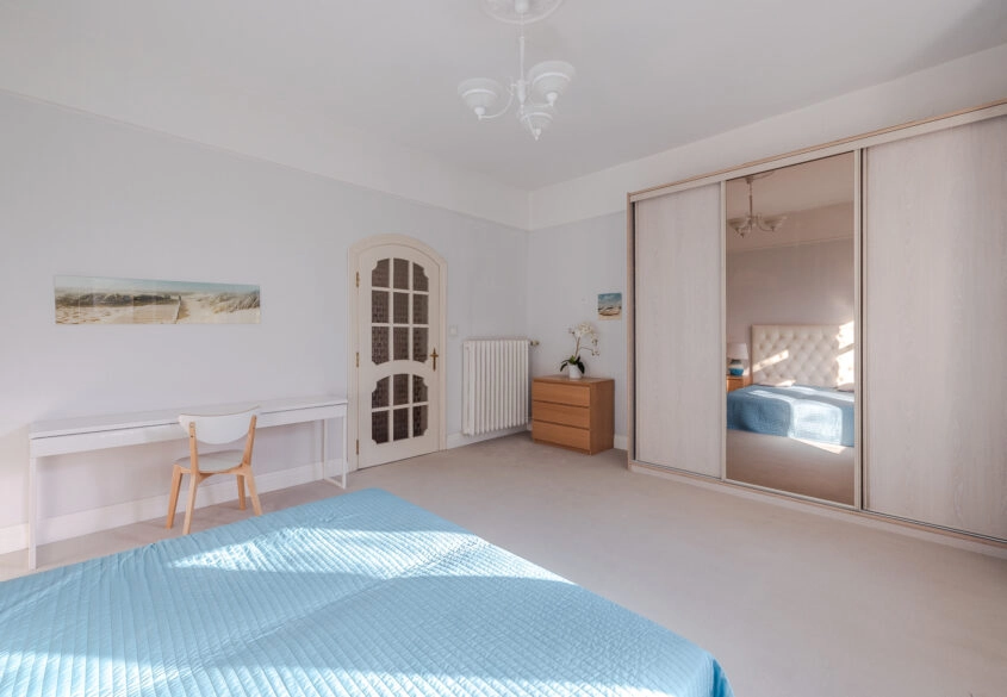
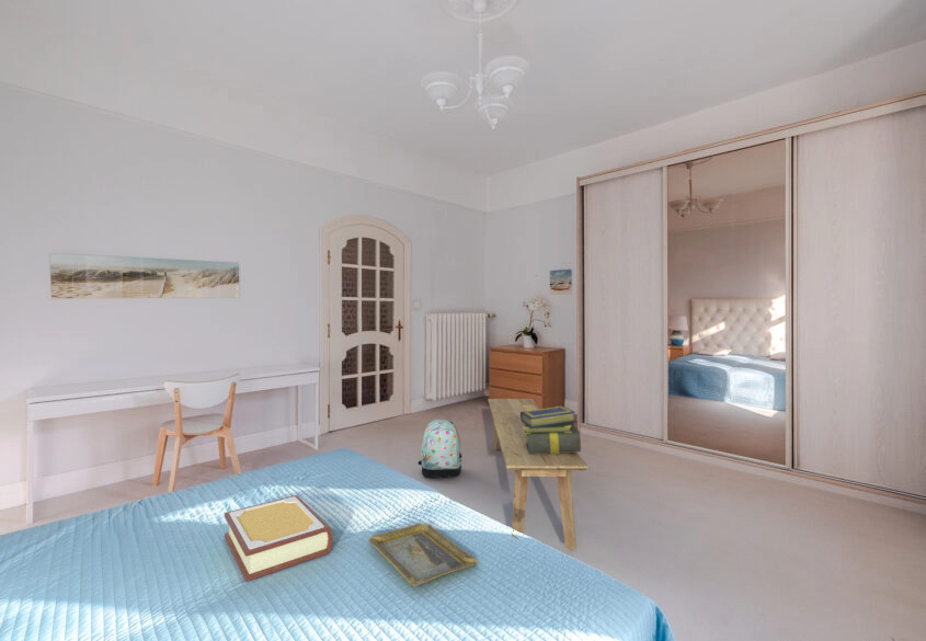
+ backpack [418,419,462,479]
+ bench [487,398,588,551]
+ tray [367,522,479,587]
+ book [224,494,334,582]
+ stack of books [521,405,582,455]
